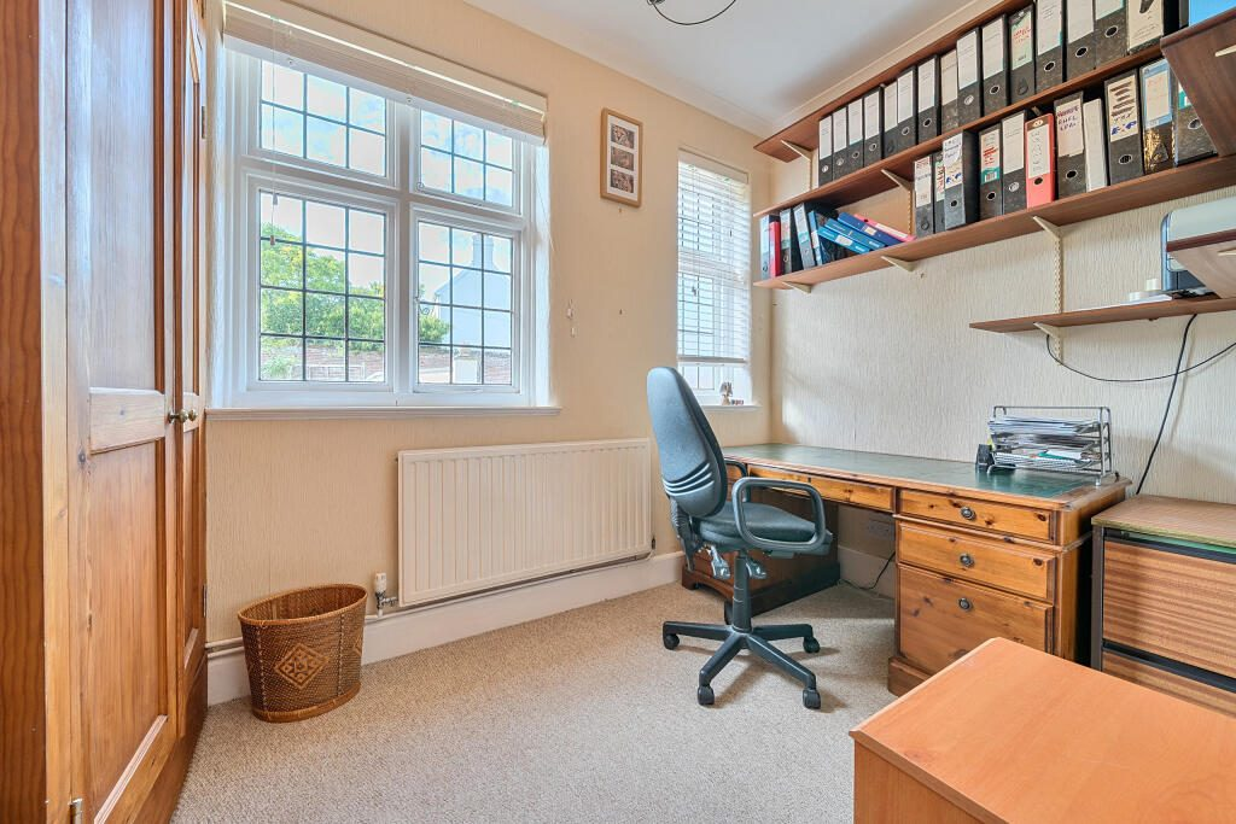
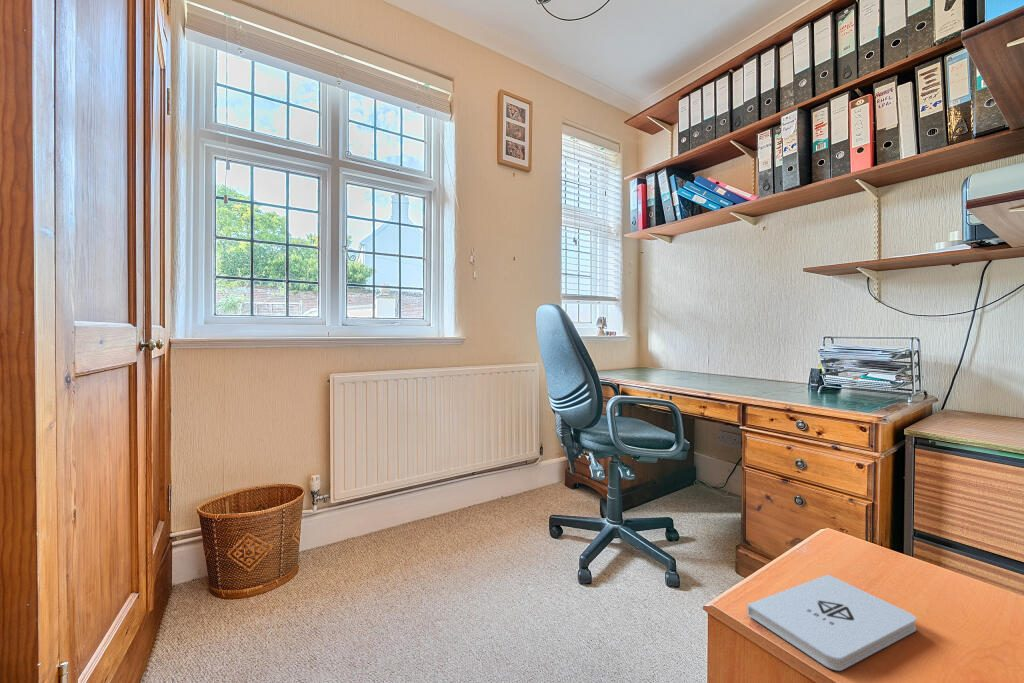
+ notepad [746,574,917,672]
